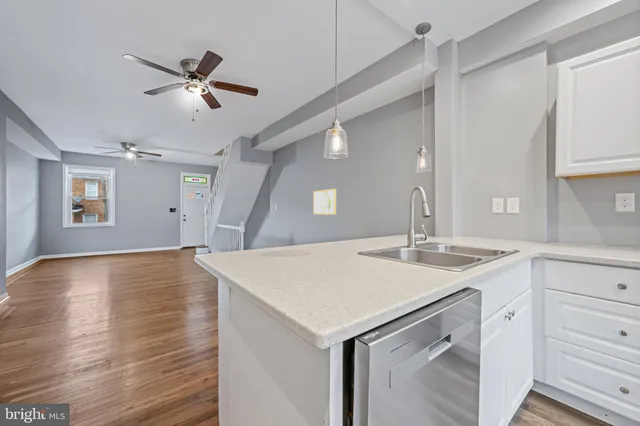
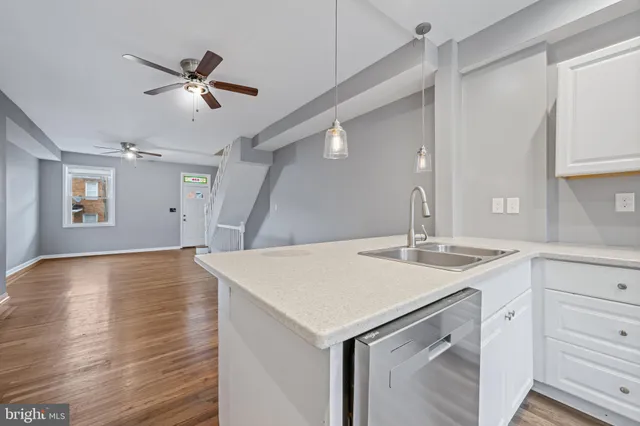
- wall art [312,188,337,216]
